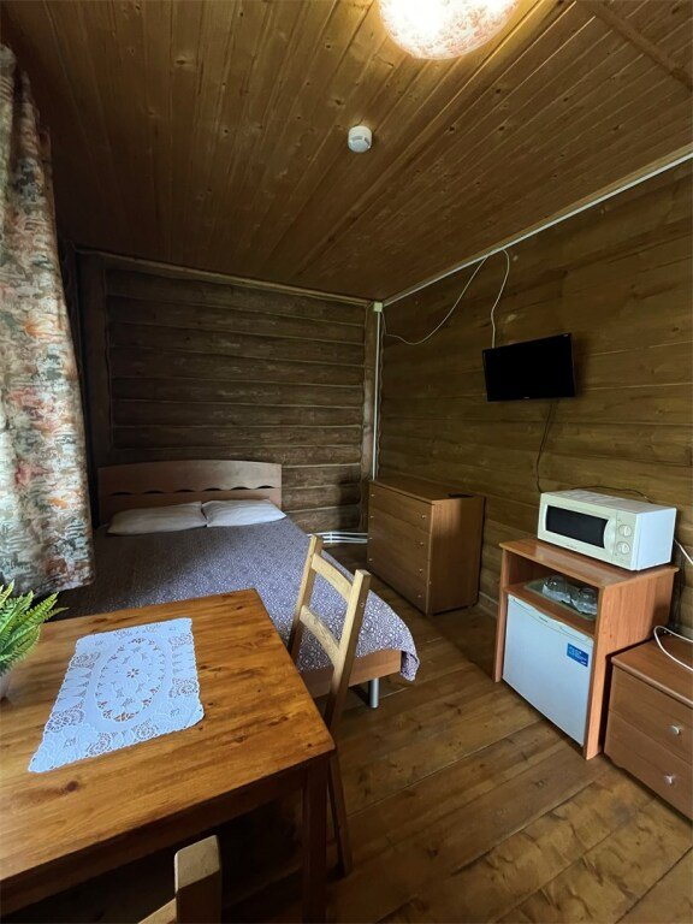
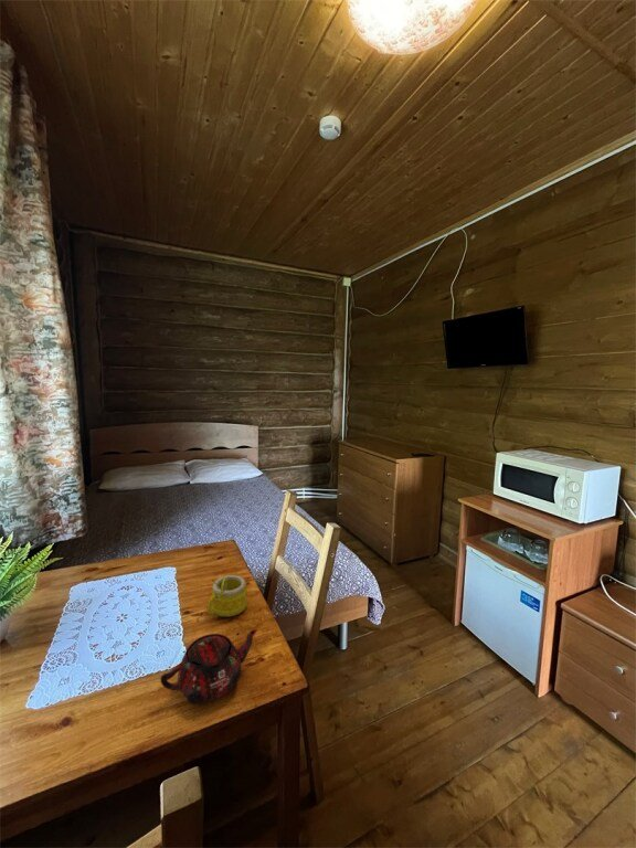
+ teapot [160,628,259,706]
+ mug [206,574,250,618]
